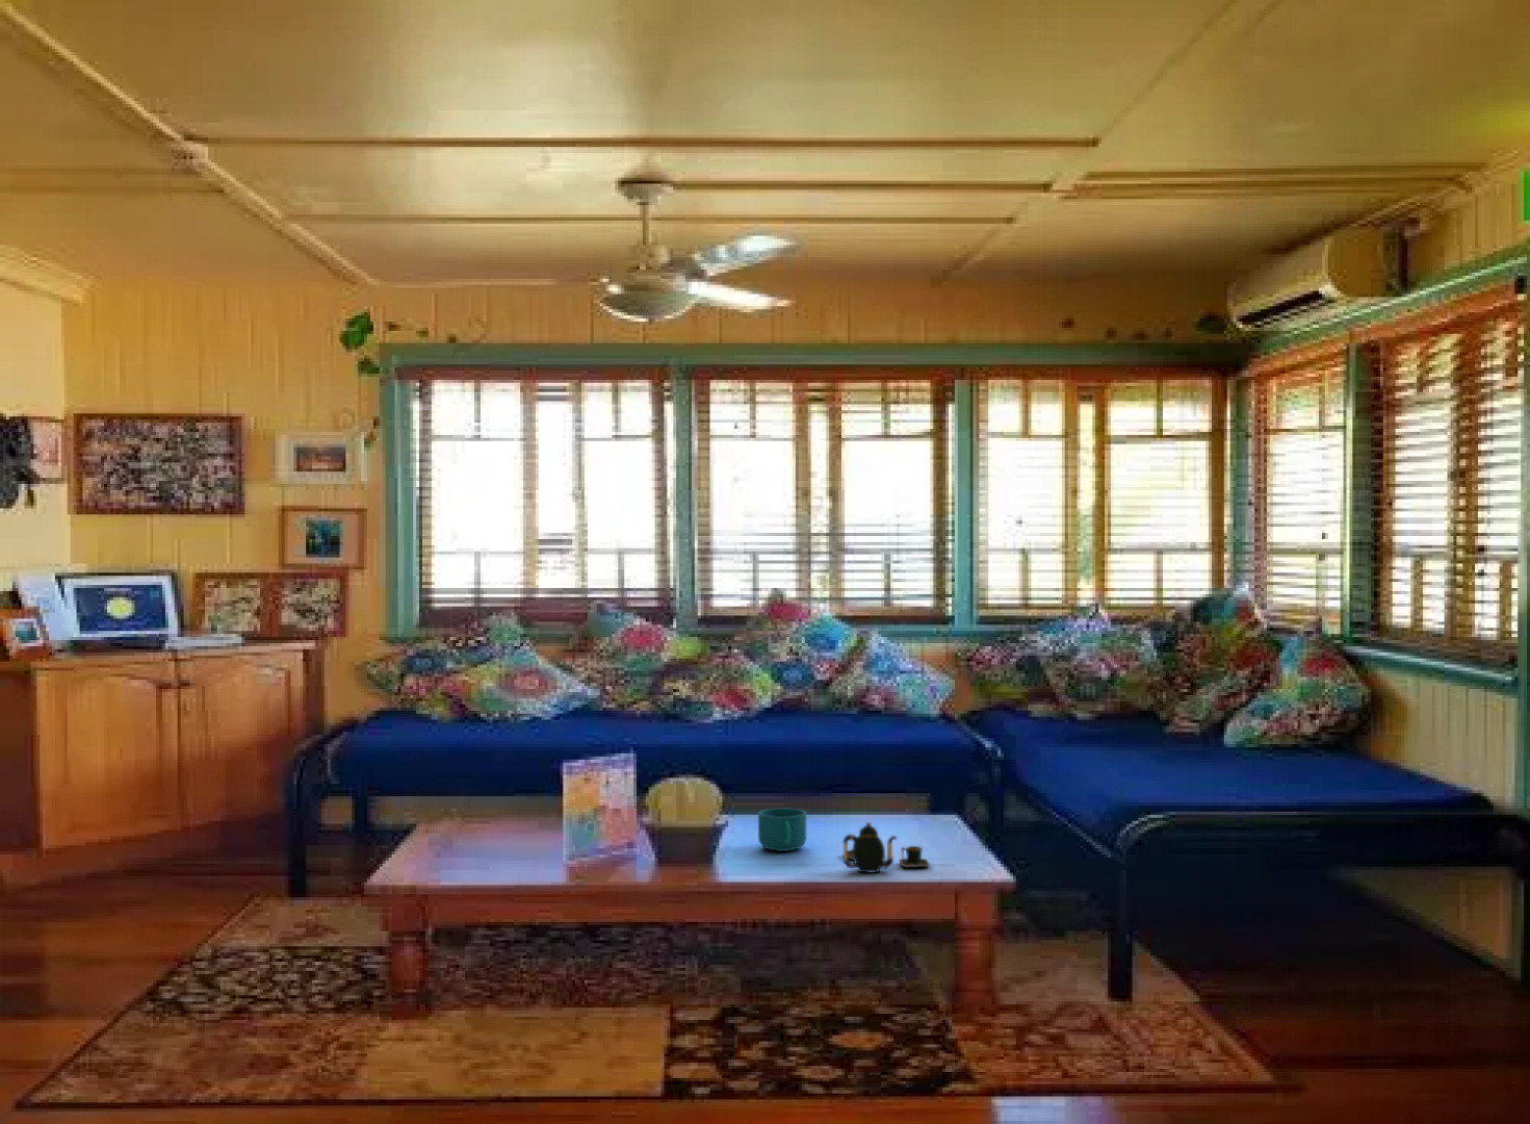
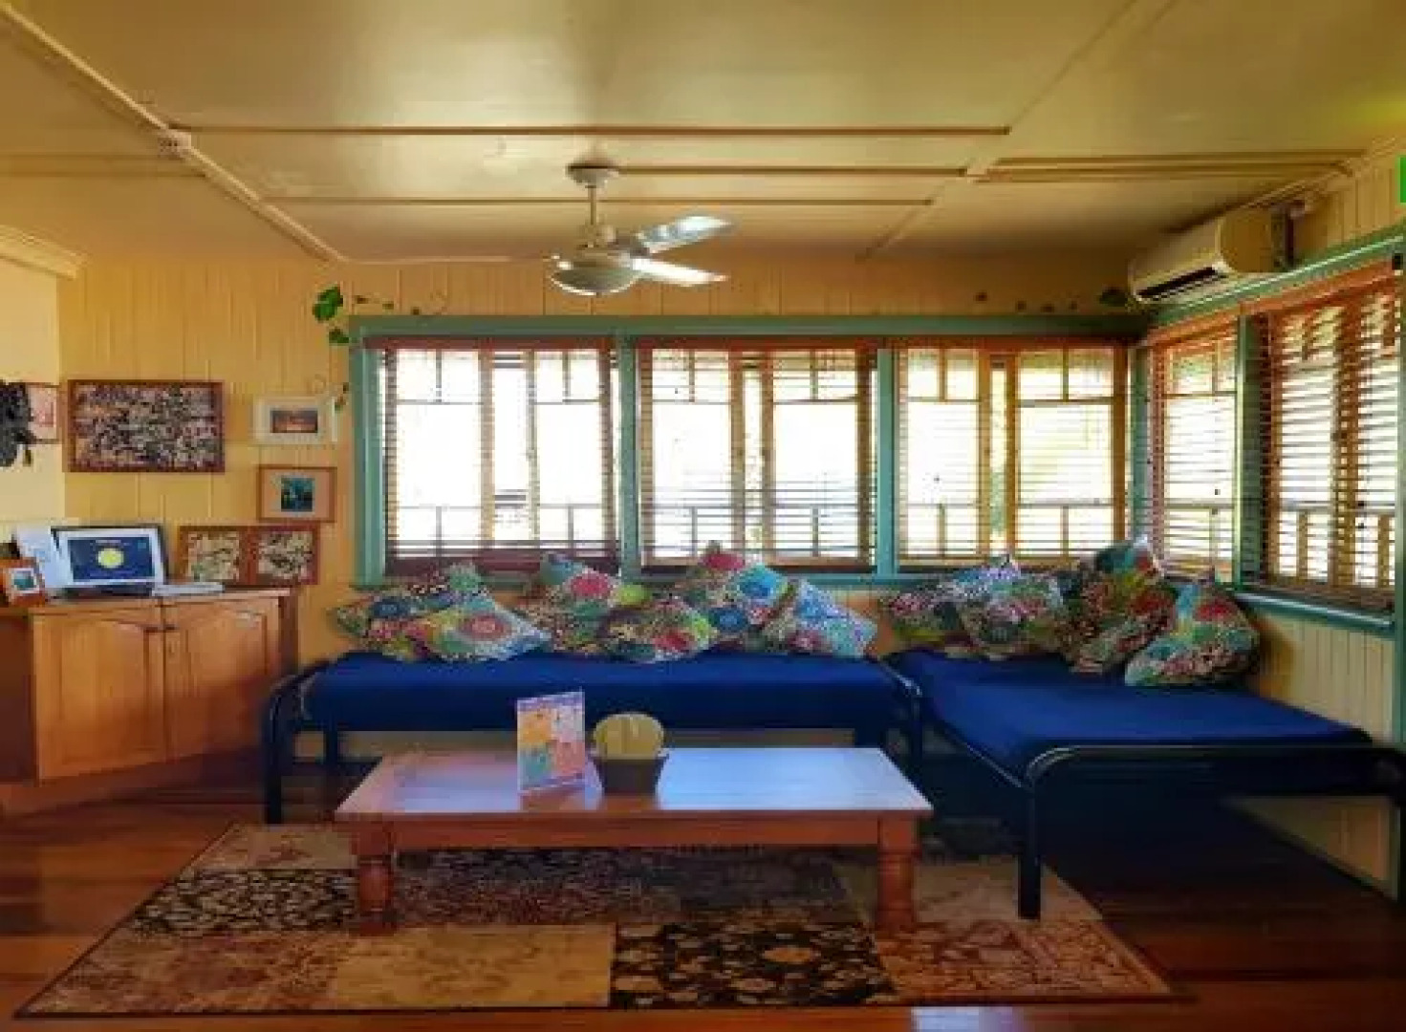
- teapot [841,821,931,874]
- cup [757,808,807,852]
